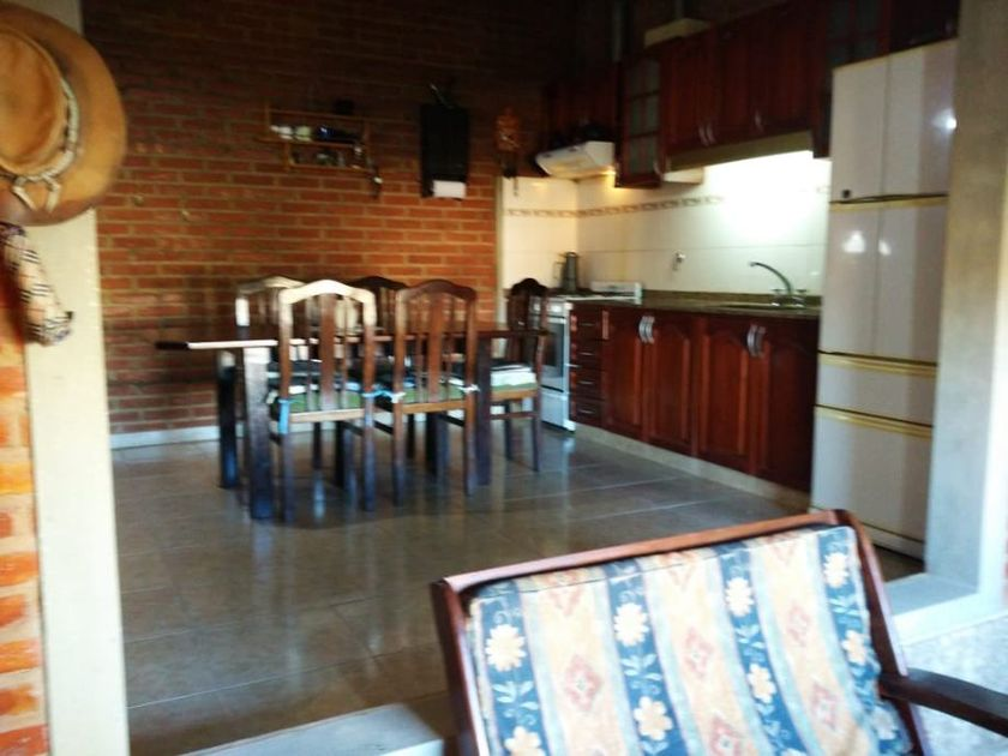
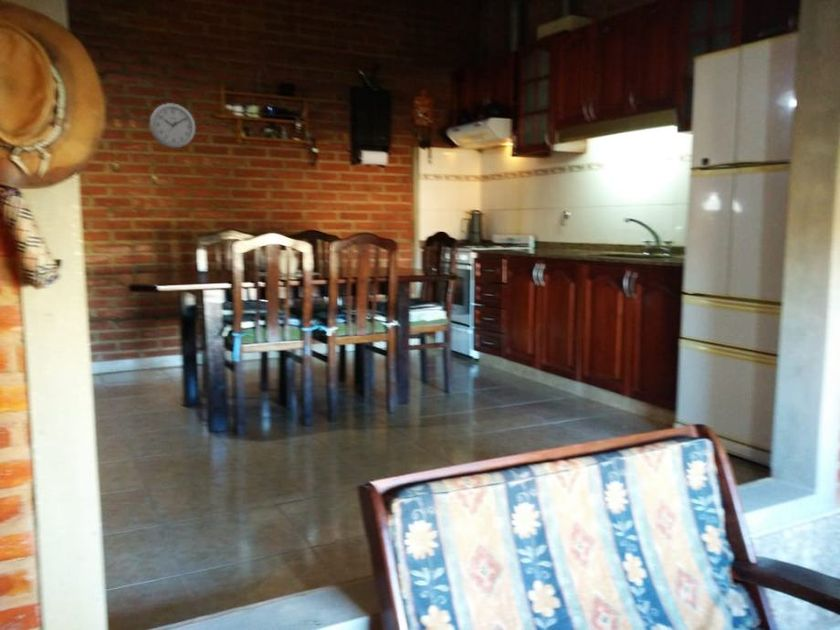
+ wall clock [149,102,197,149]
